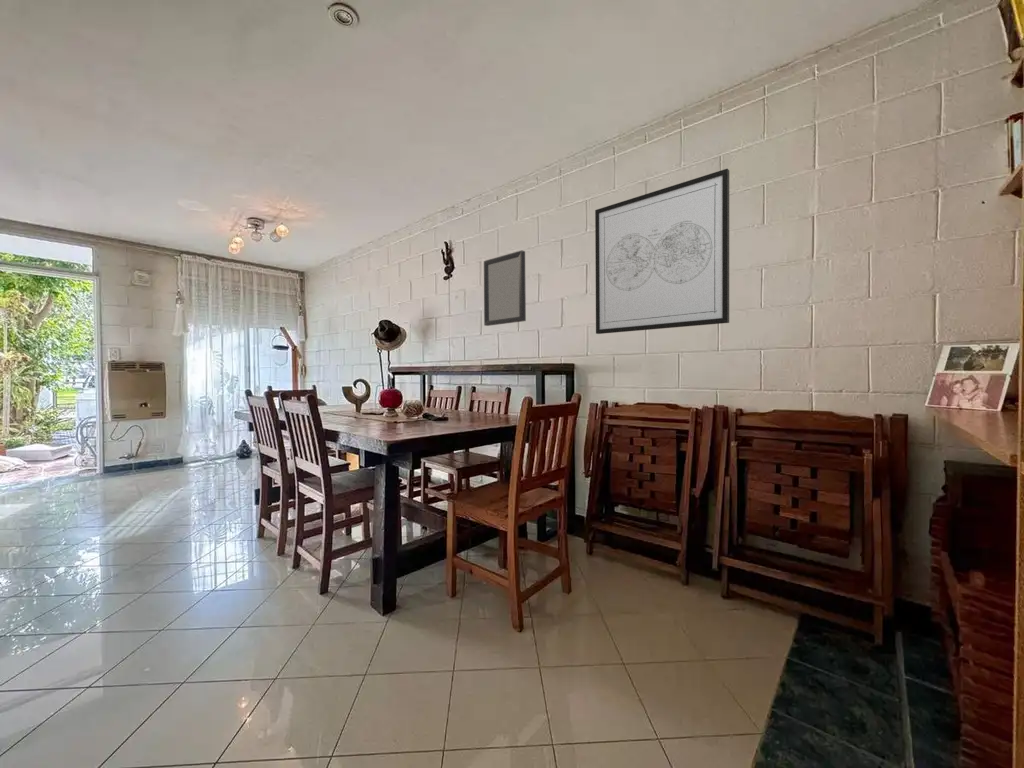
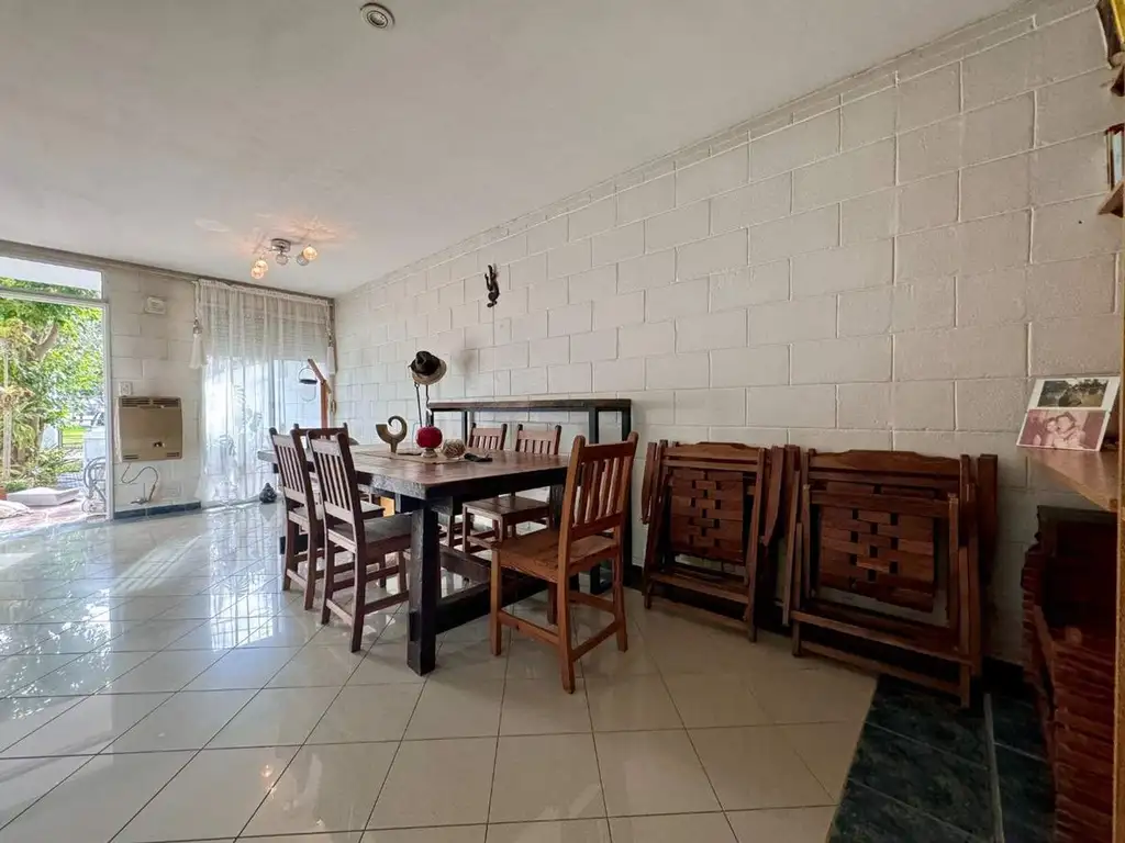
- wall art [594,168,730,335]
- home mirror [483,250,527,327]
